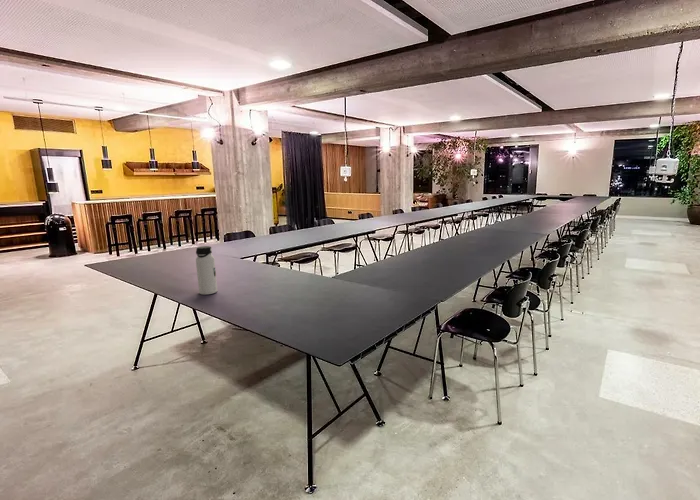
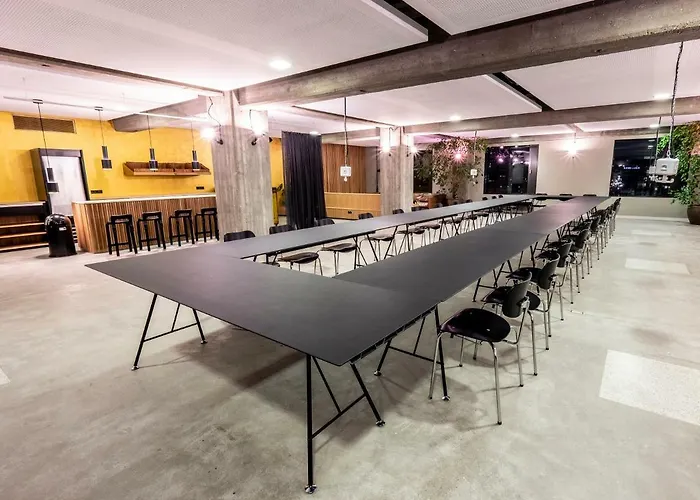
- water bottle [195,245,218,296]
